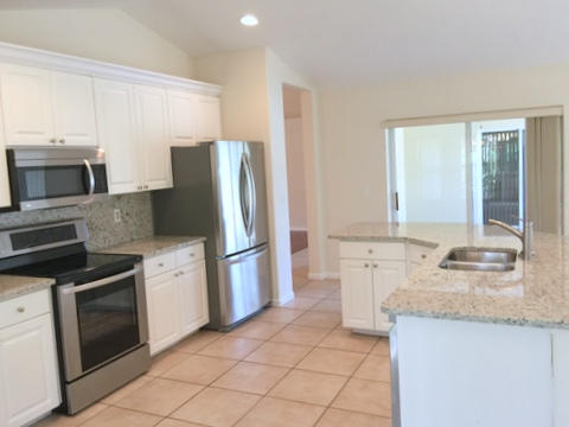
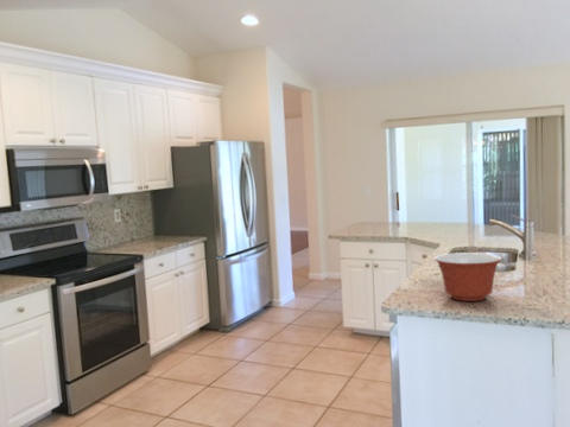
+ mixing bowl [433,251,502,302]
